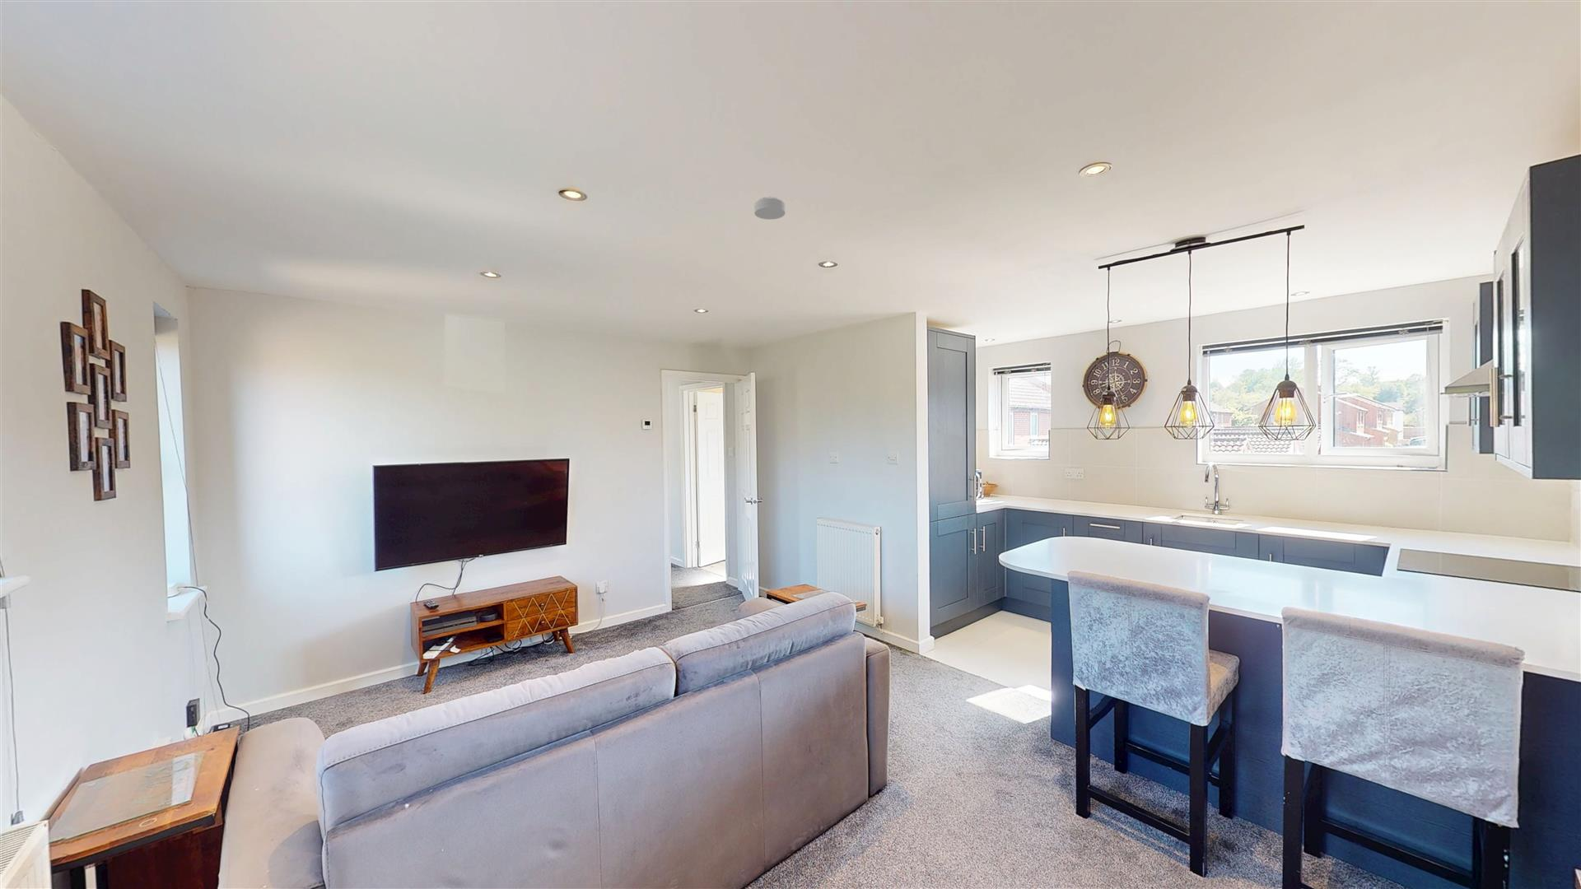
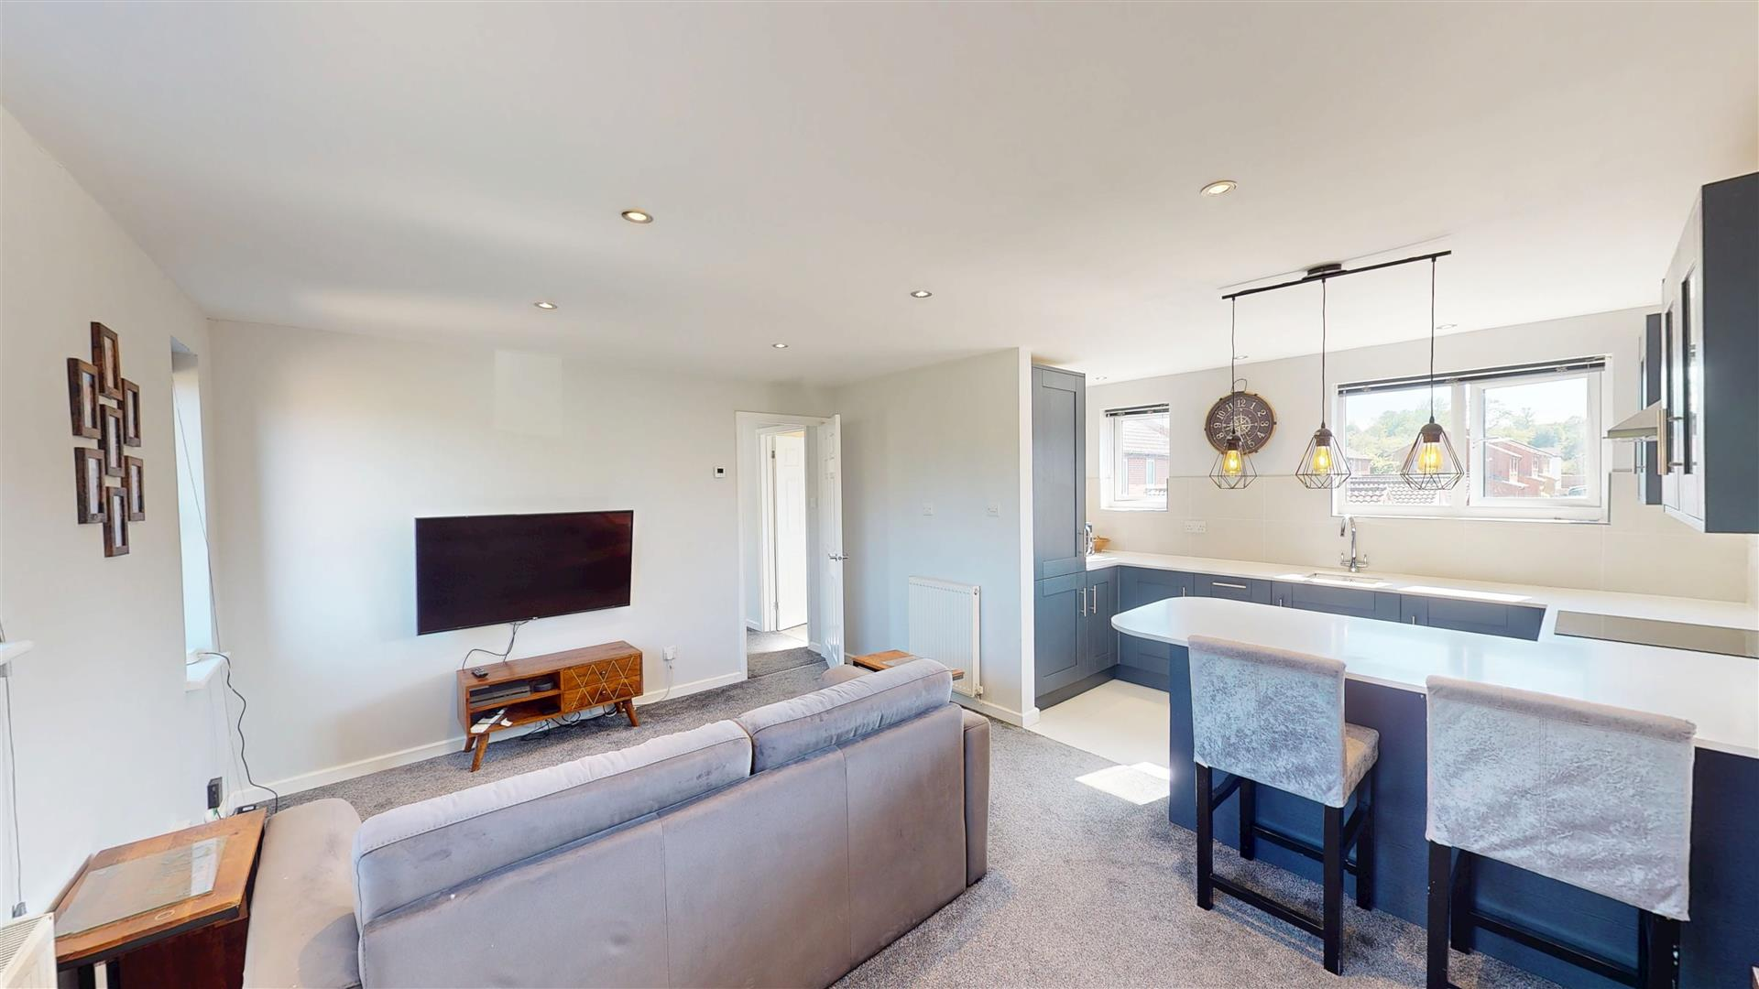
- smoke detector [754,195,785,220]
